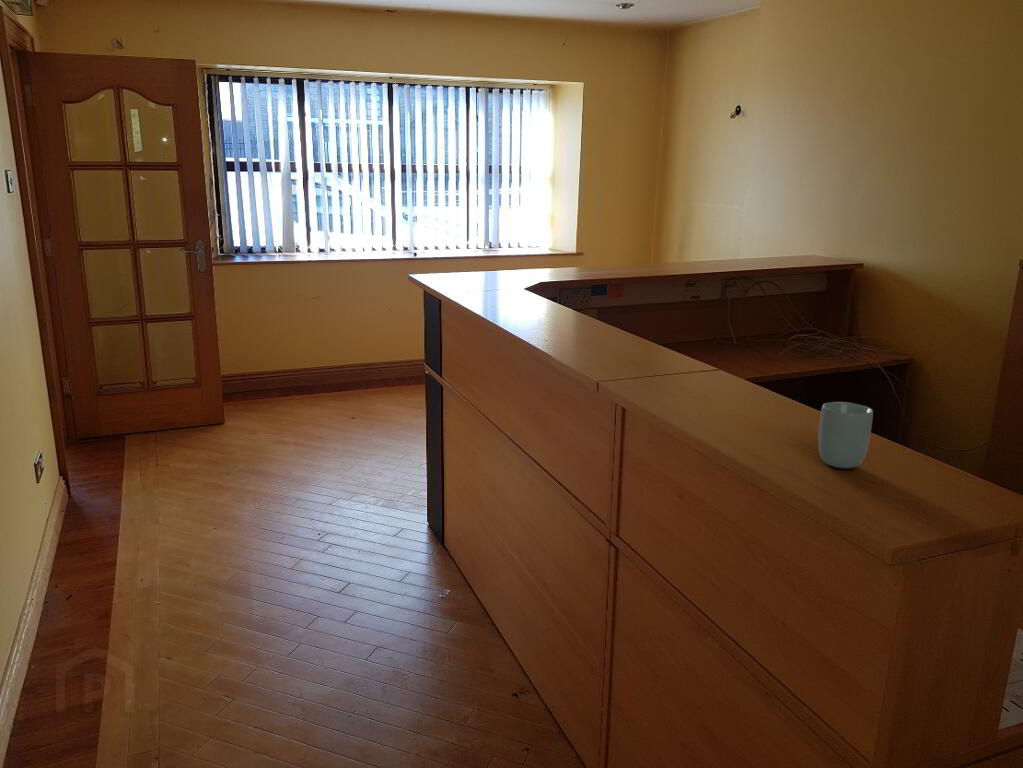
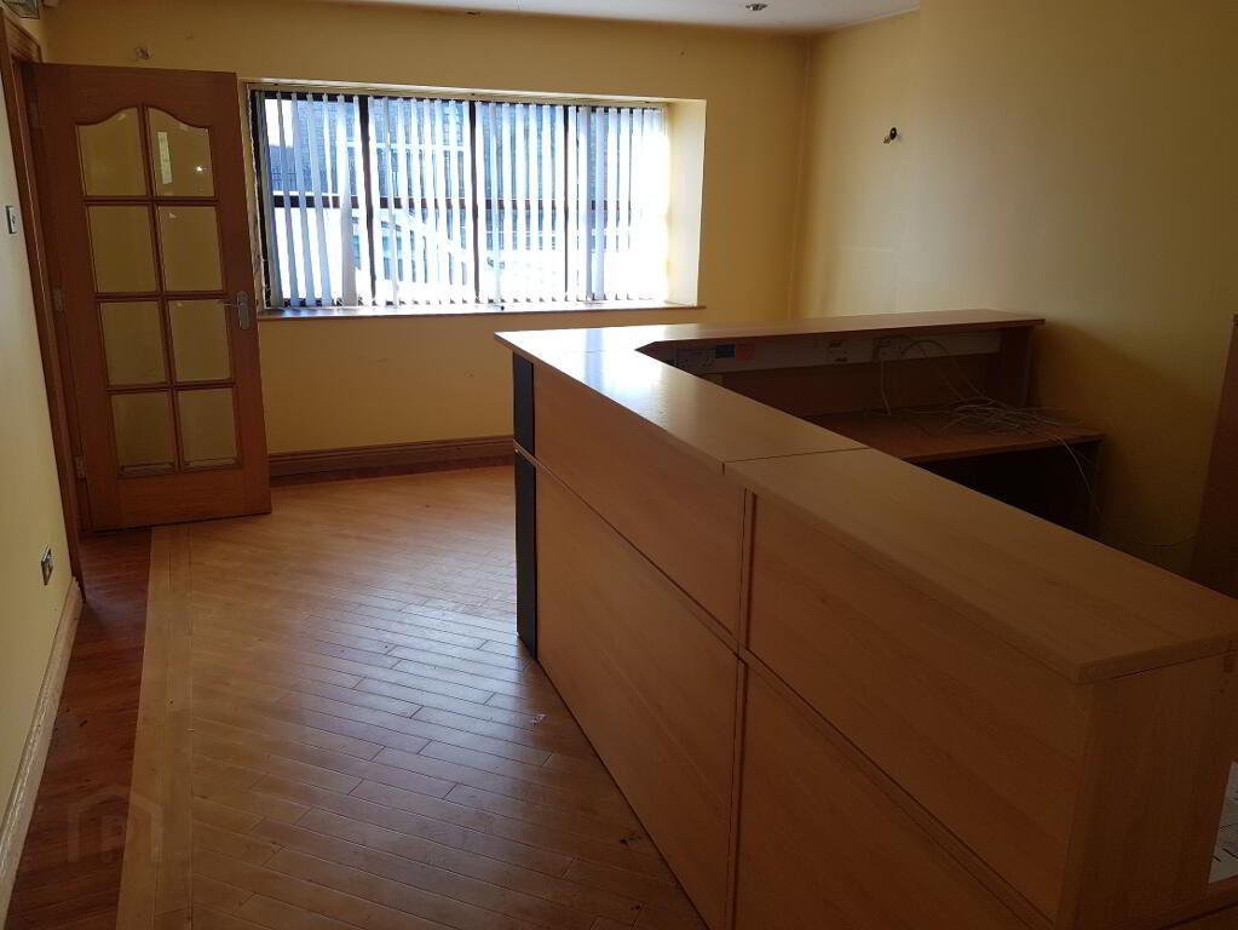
- cup [817,401,874,469]
